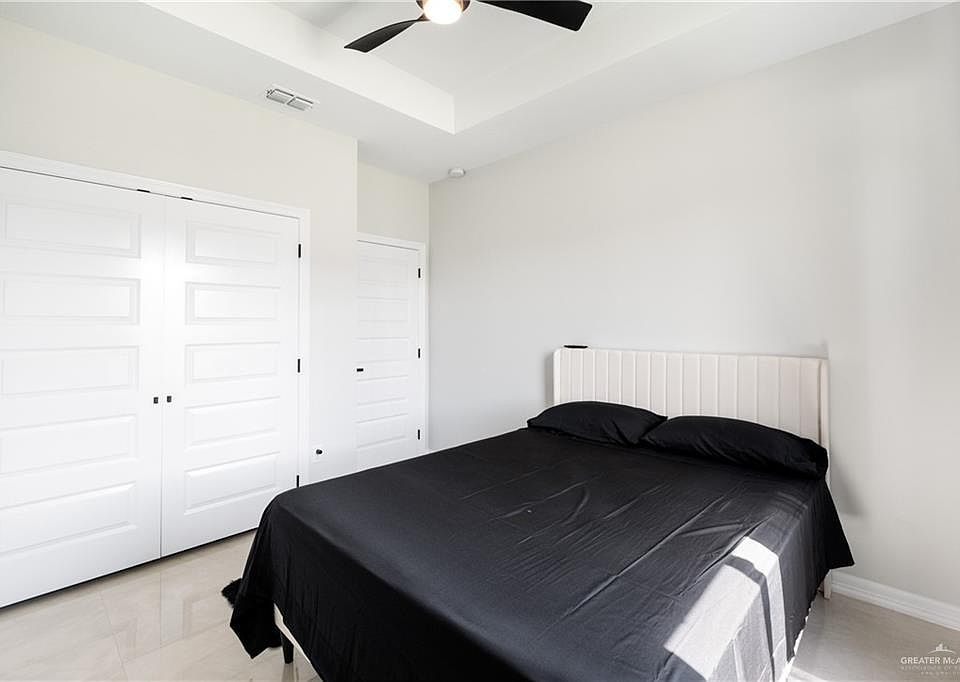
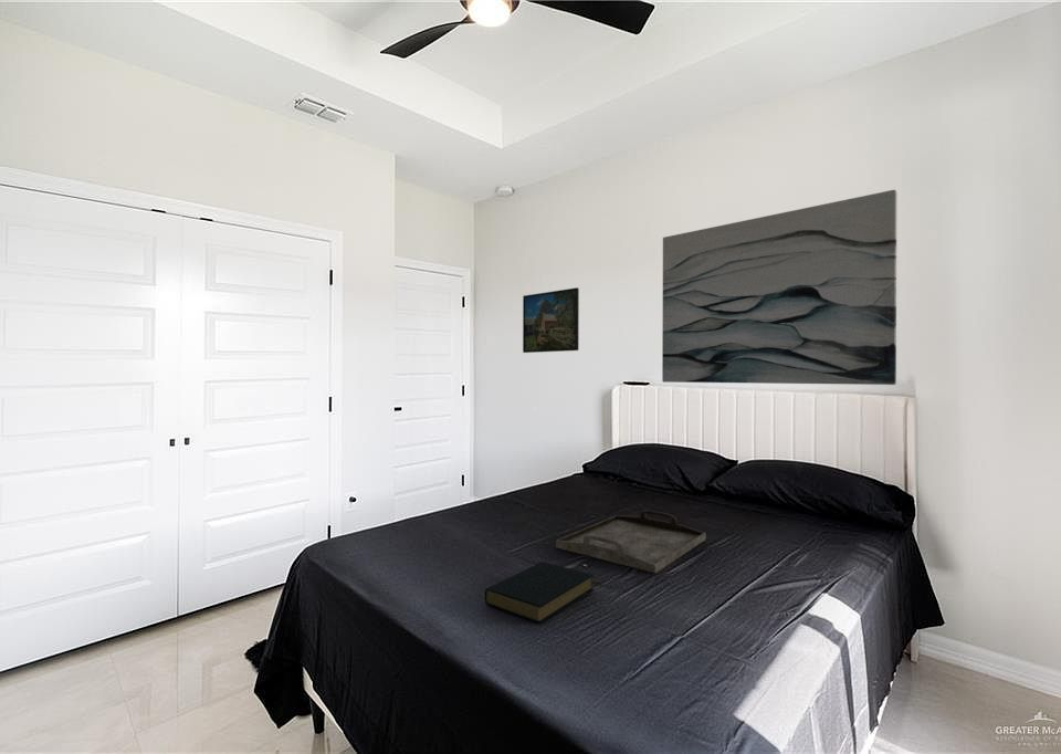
+ wall art [661,189,897,386]
+ serving tray [555,510,706,574]
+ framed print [522,286,580,354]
+ hardback book [484,561,595,625]
